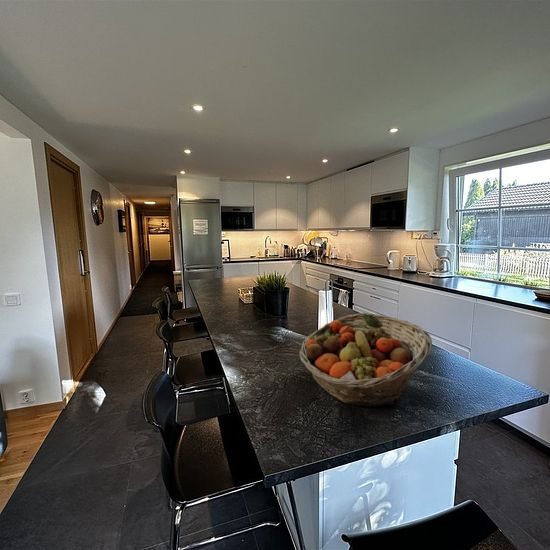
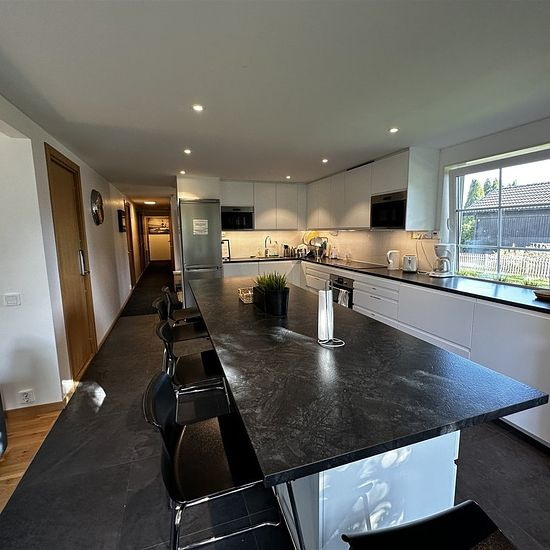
- fruit basket [298,312,433,407]
